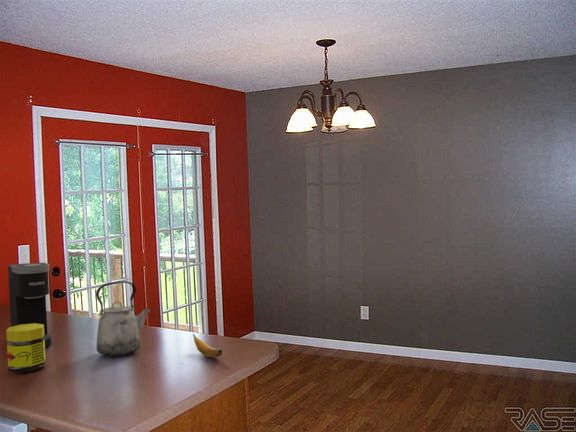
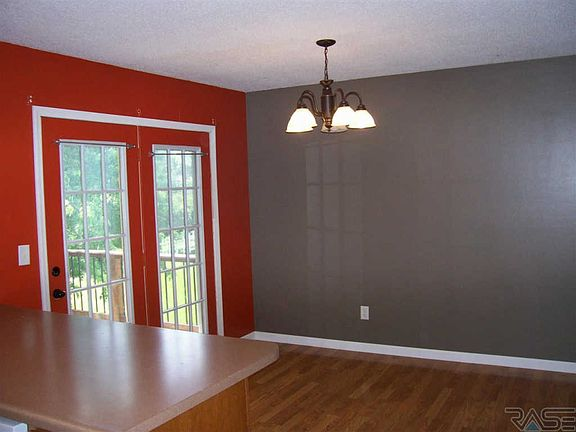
- kettle [95,280,152,358]
- jar [5,324,47,373]
- banana [192,333,223,359]
- coffee maker [7,262,53,348]
